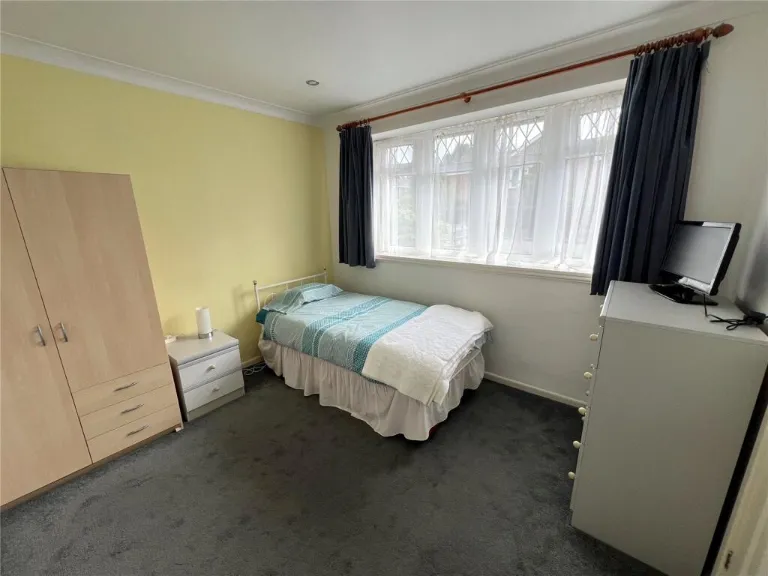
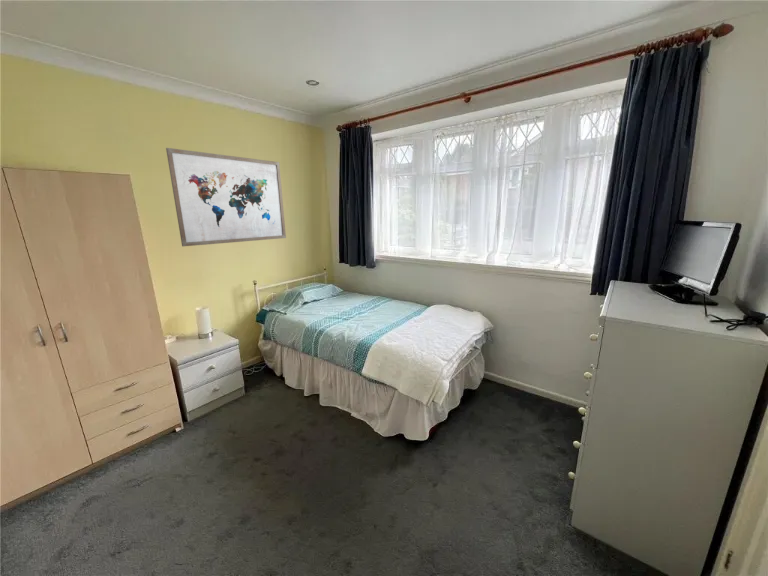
+ wall art [165,147,287,247]
